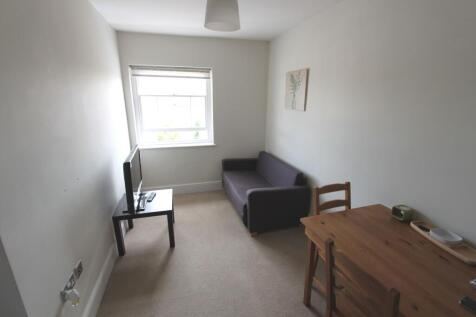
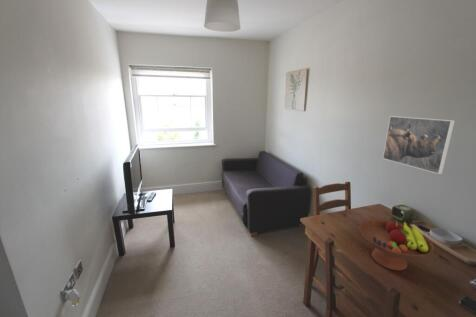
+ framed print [382,115,456,175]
+ fruit bowl [358,217,435,272]
